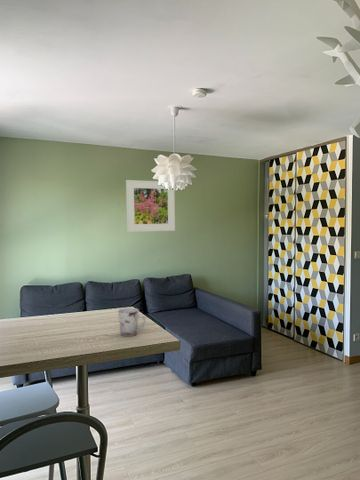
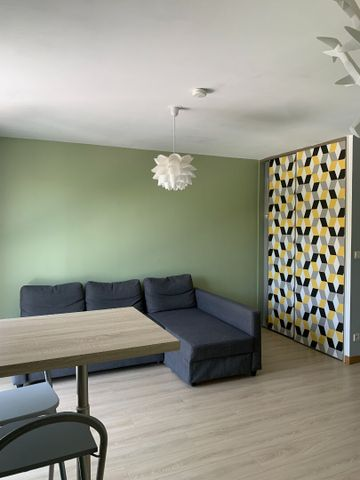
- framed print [125,179,176,233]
- cup [117,307,146,337]
